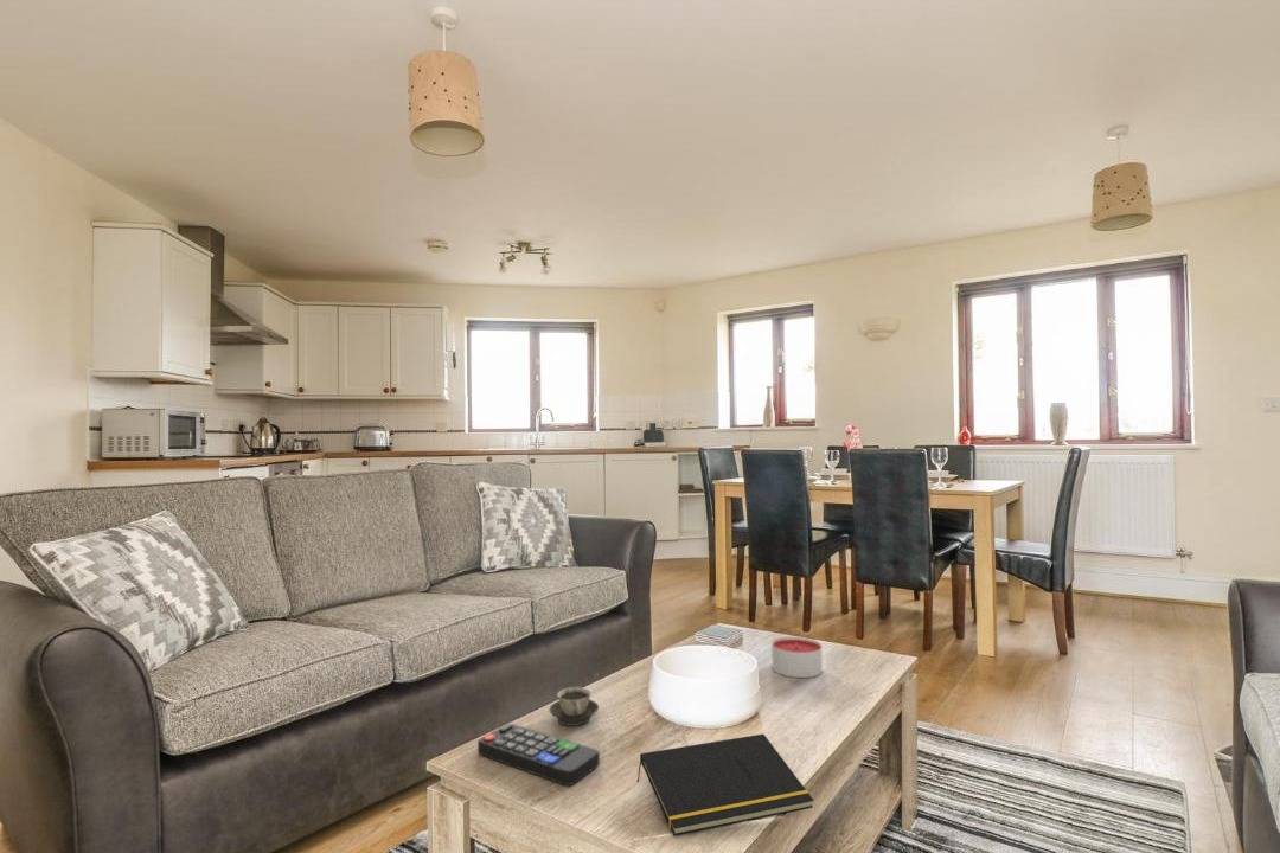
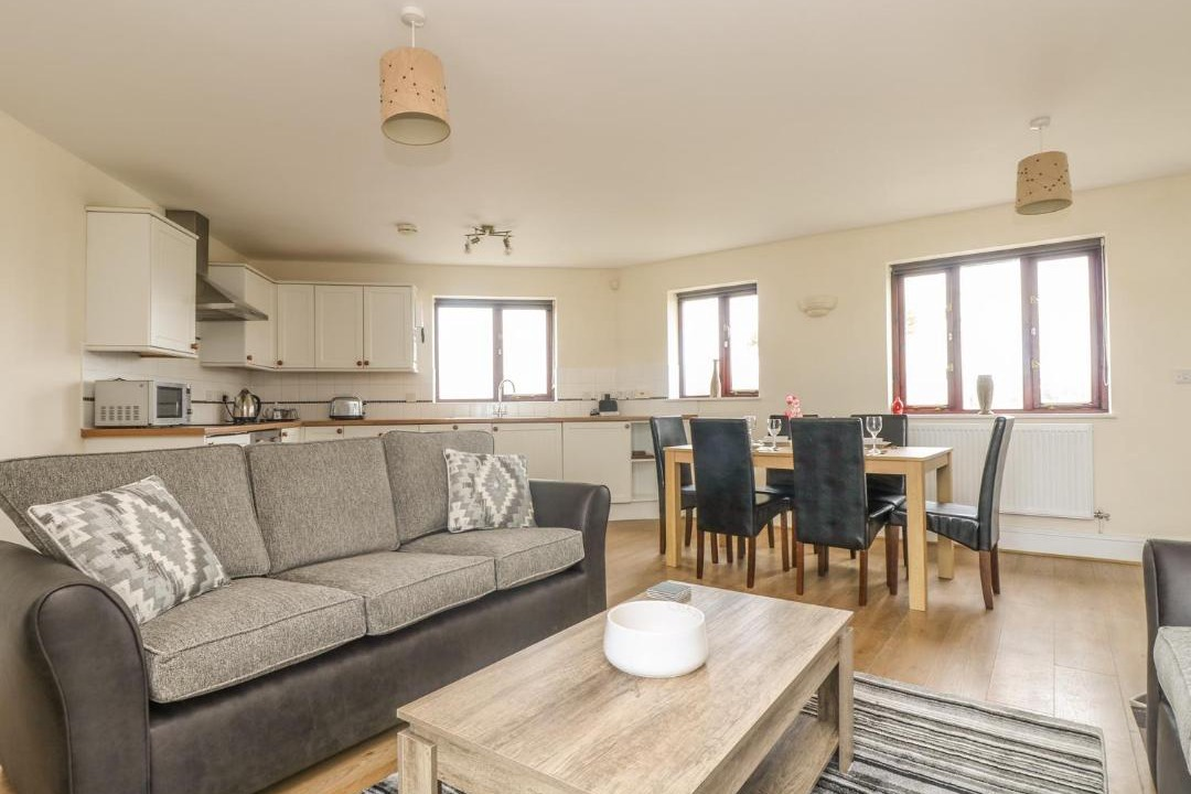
- remote control [476,723,601,787]
- cup [549,686,600,727]
- candle [770,636,824,679]
- notepad [636,733,814,836]
